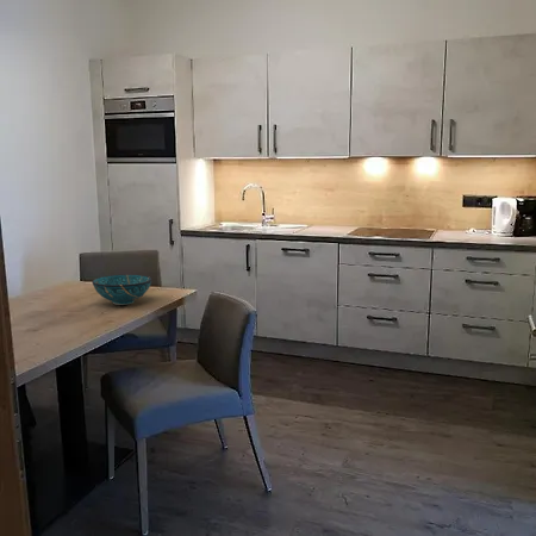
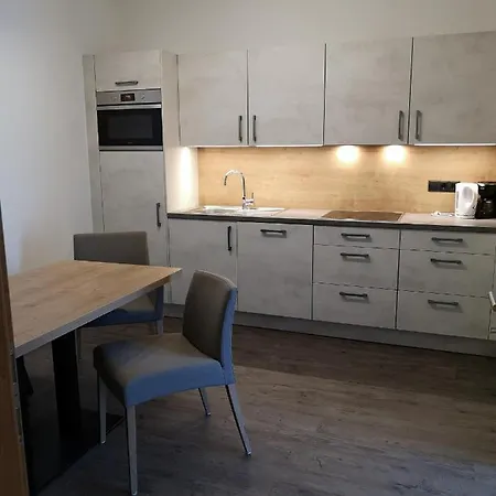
- decorative bowl [91,274,152,306]
